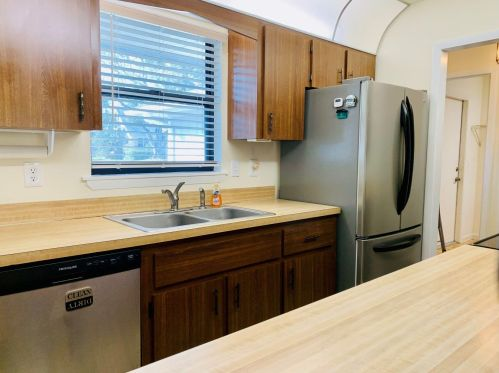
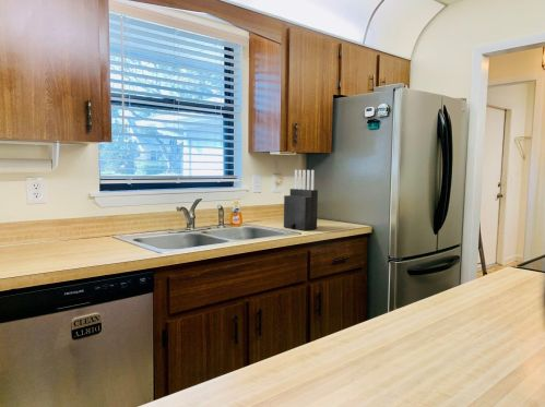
+ knife block [283,169,319,231]
